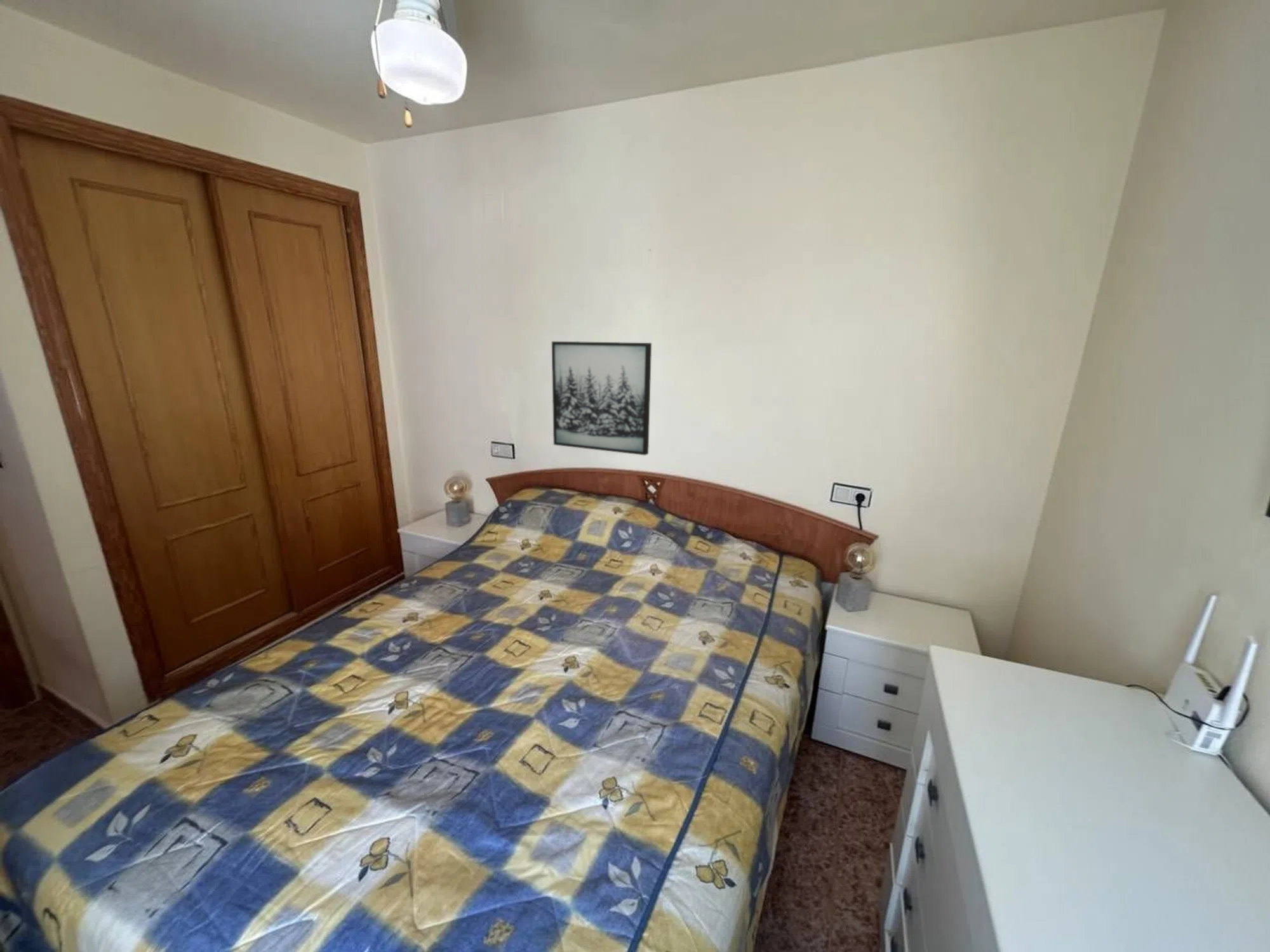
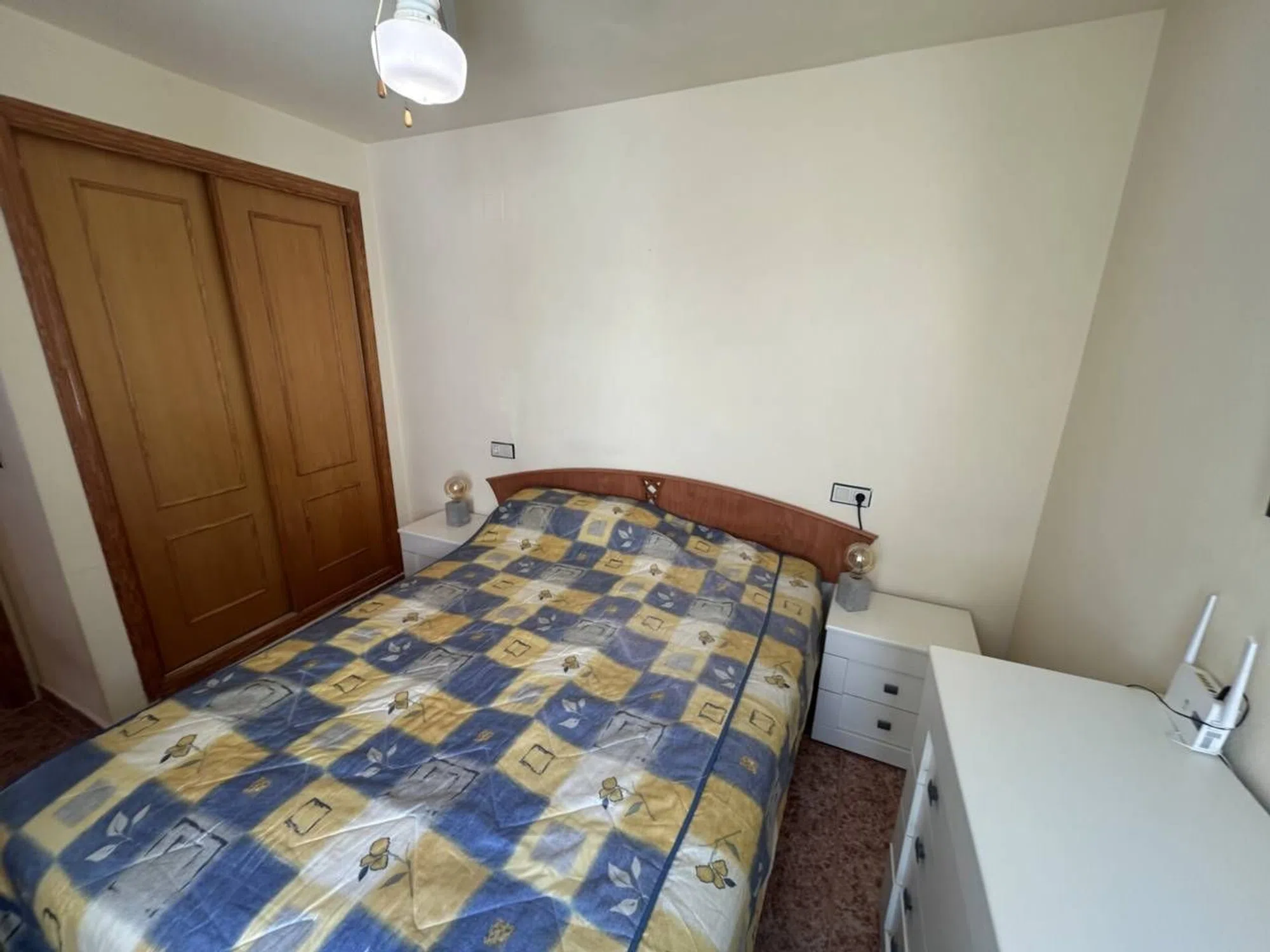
- wall art [551,341,652,456]
